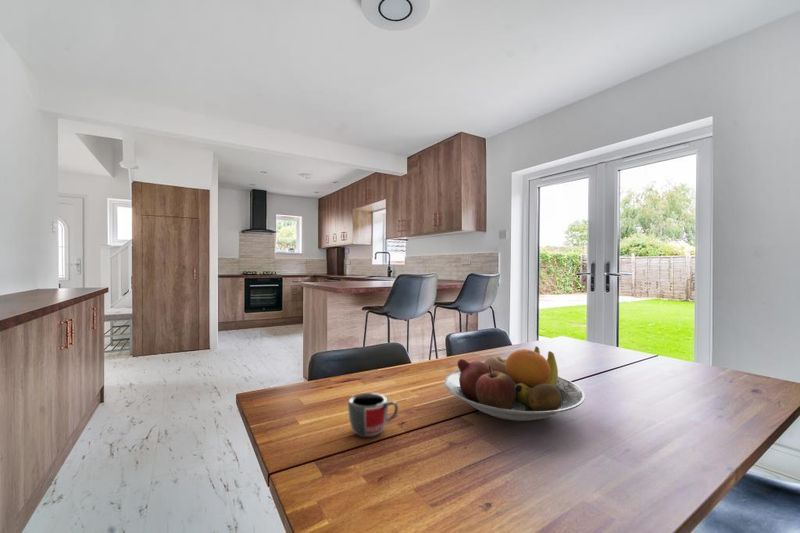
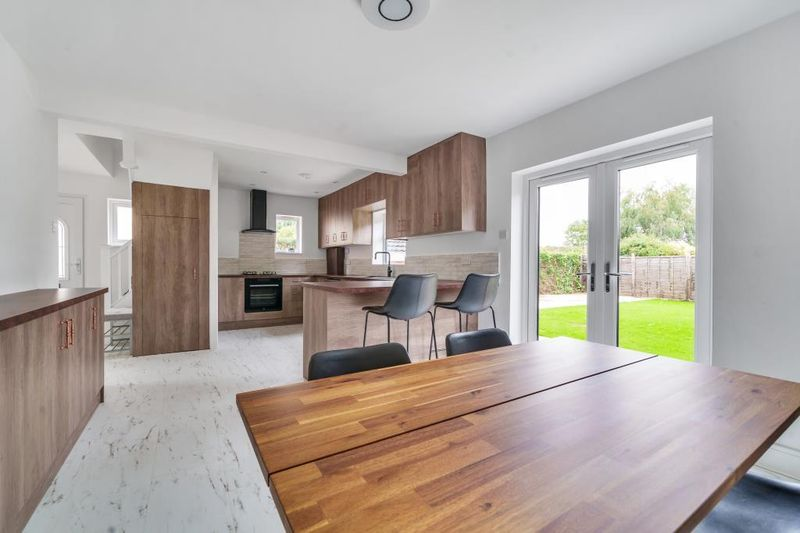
- mug [347,392,399,438]
- fruit bowl [443,345,586,422]
